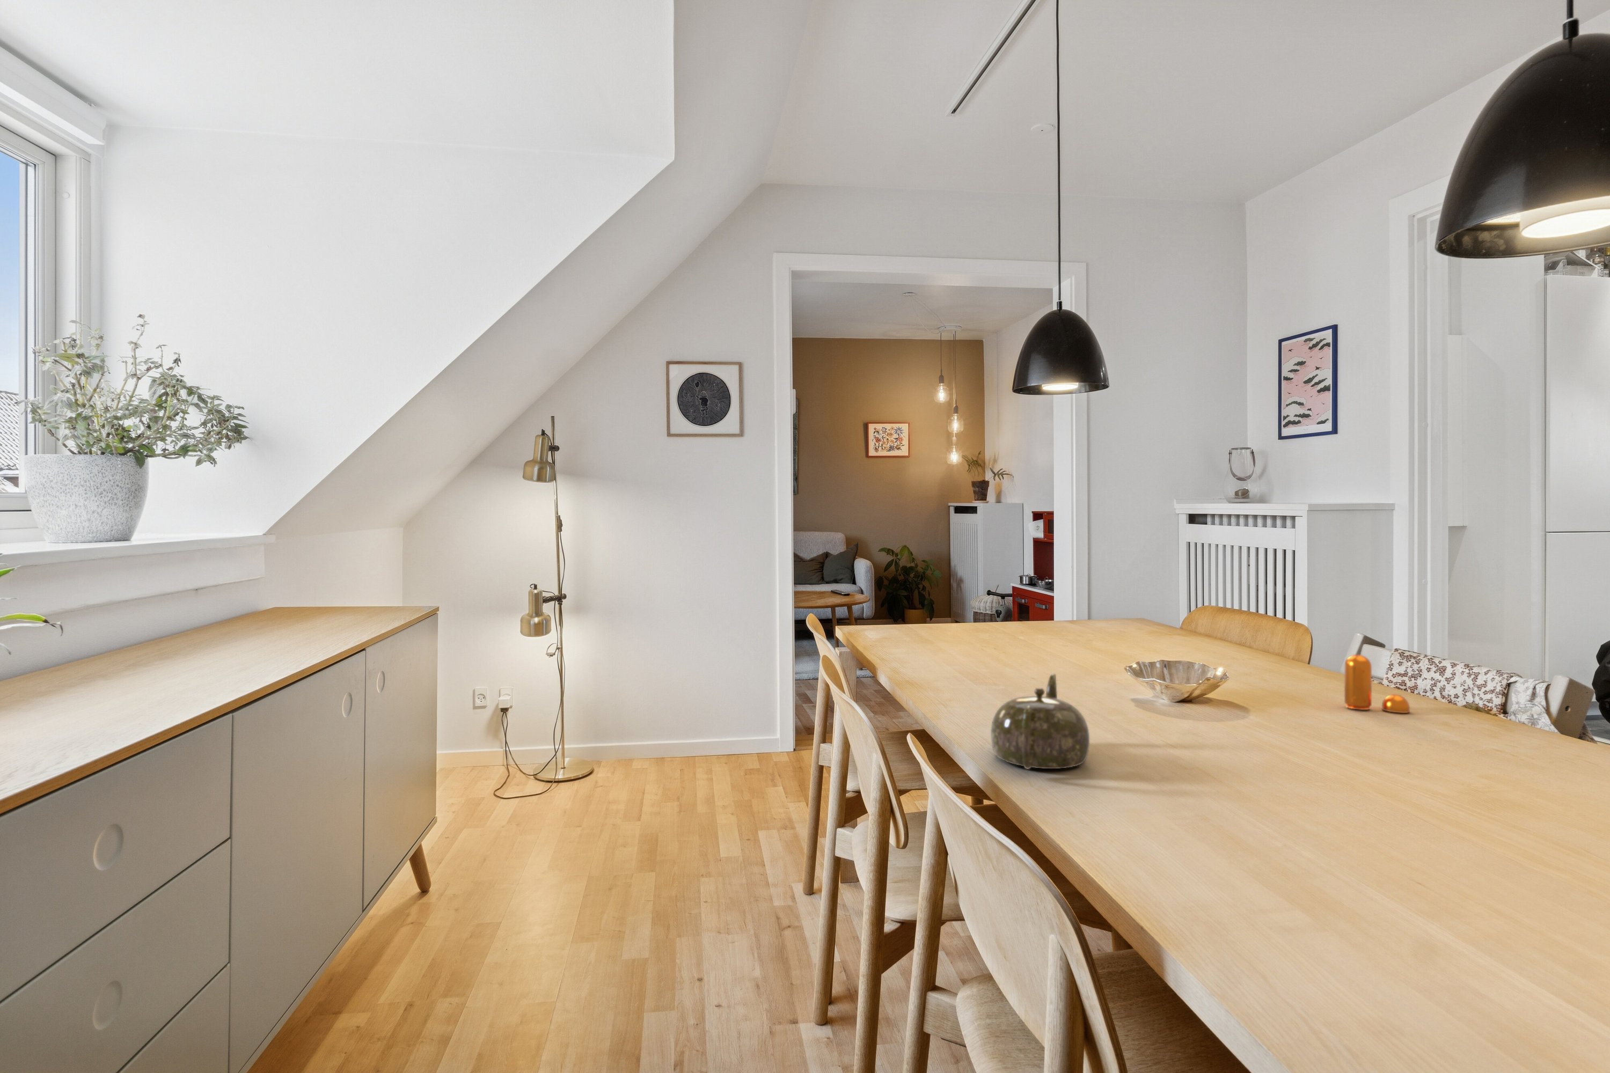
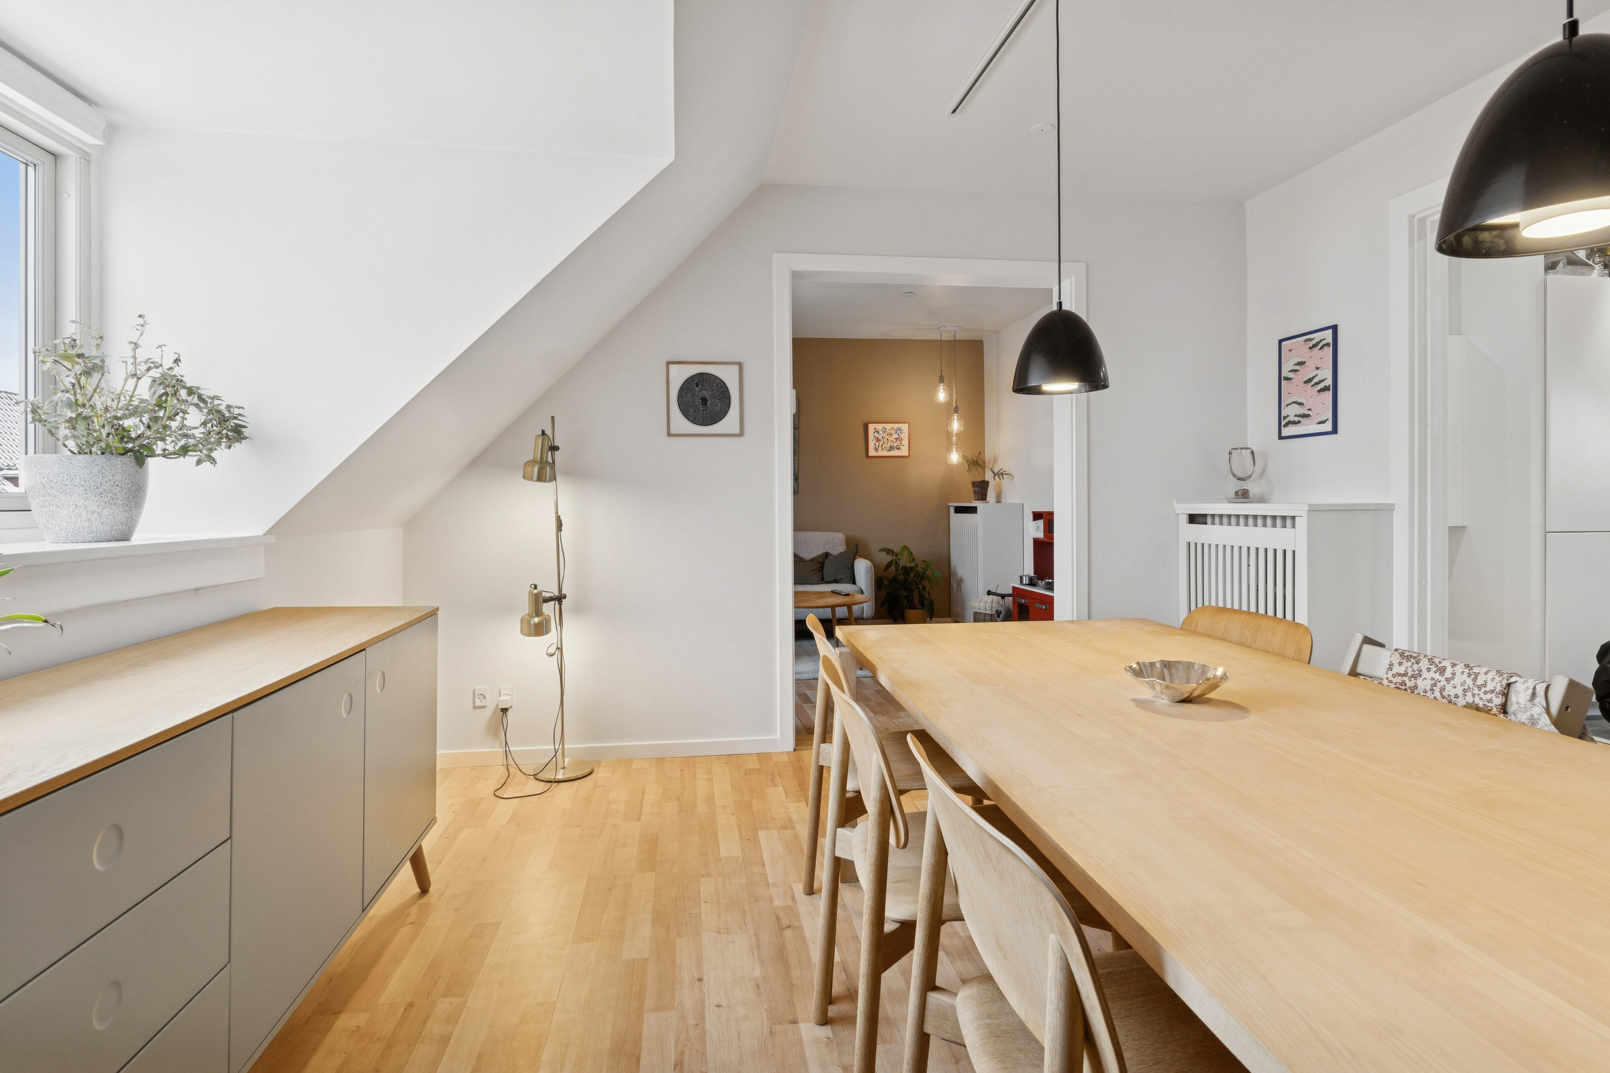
- teapot [991,673,1090,770]
- pepper shaker [1344,654,1410,714]
